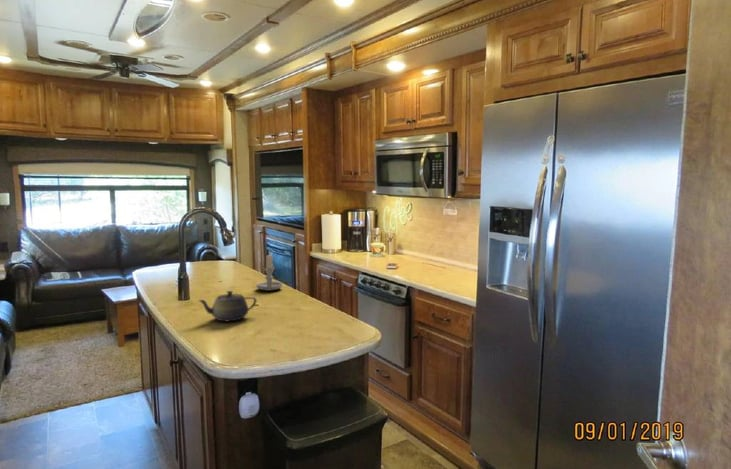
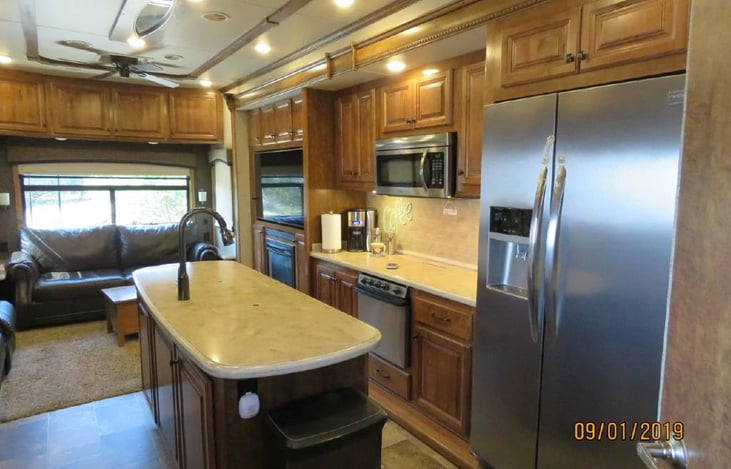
- candle [255,253,283,292]
- teapot [197,290,258,323]
